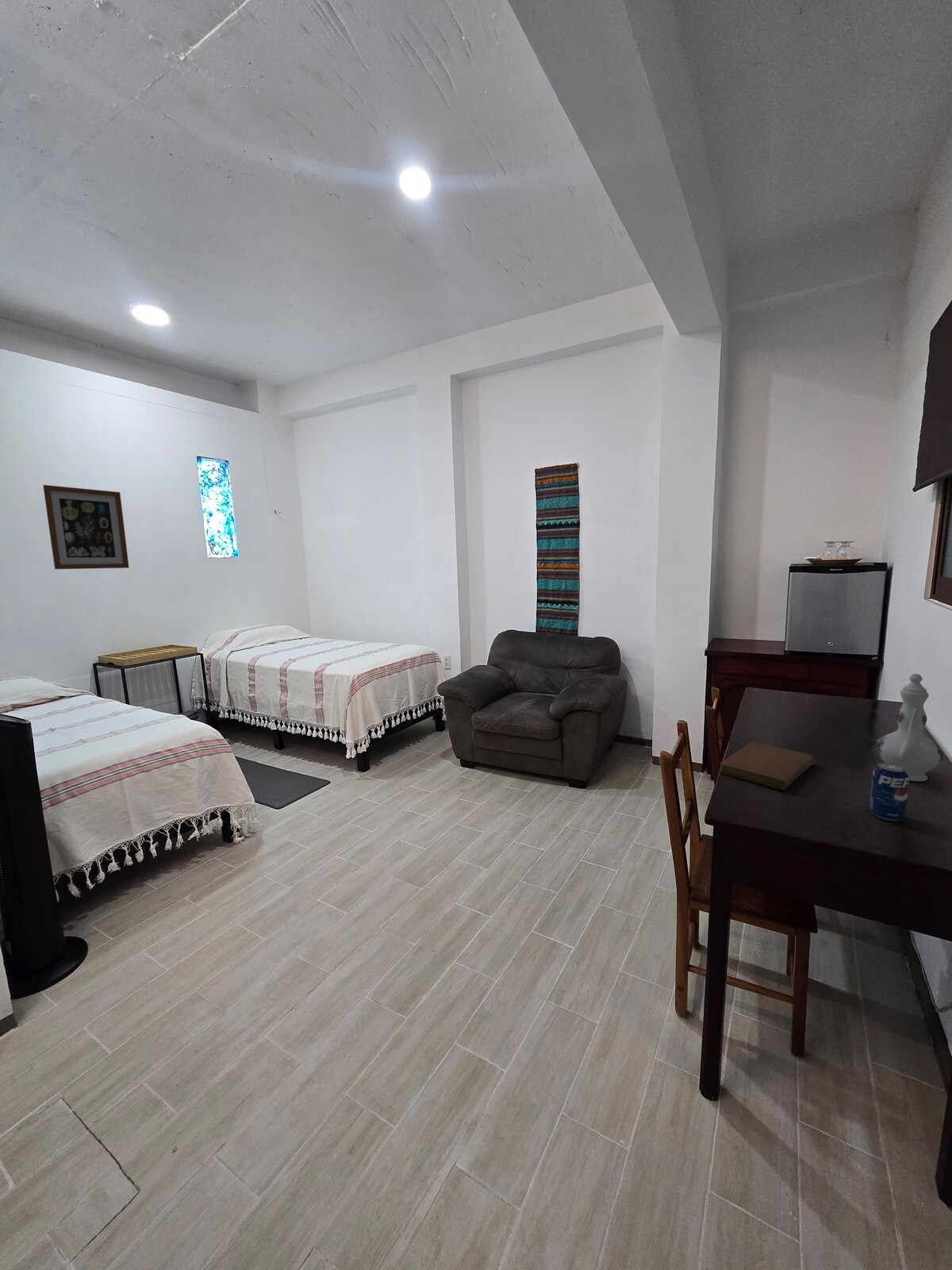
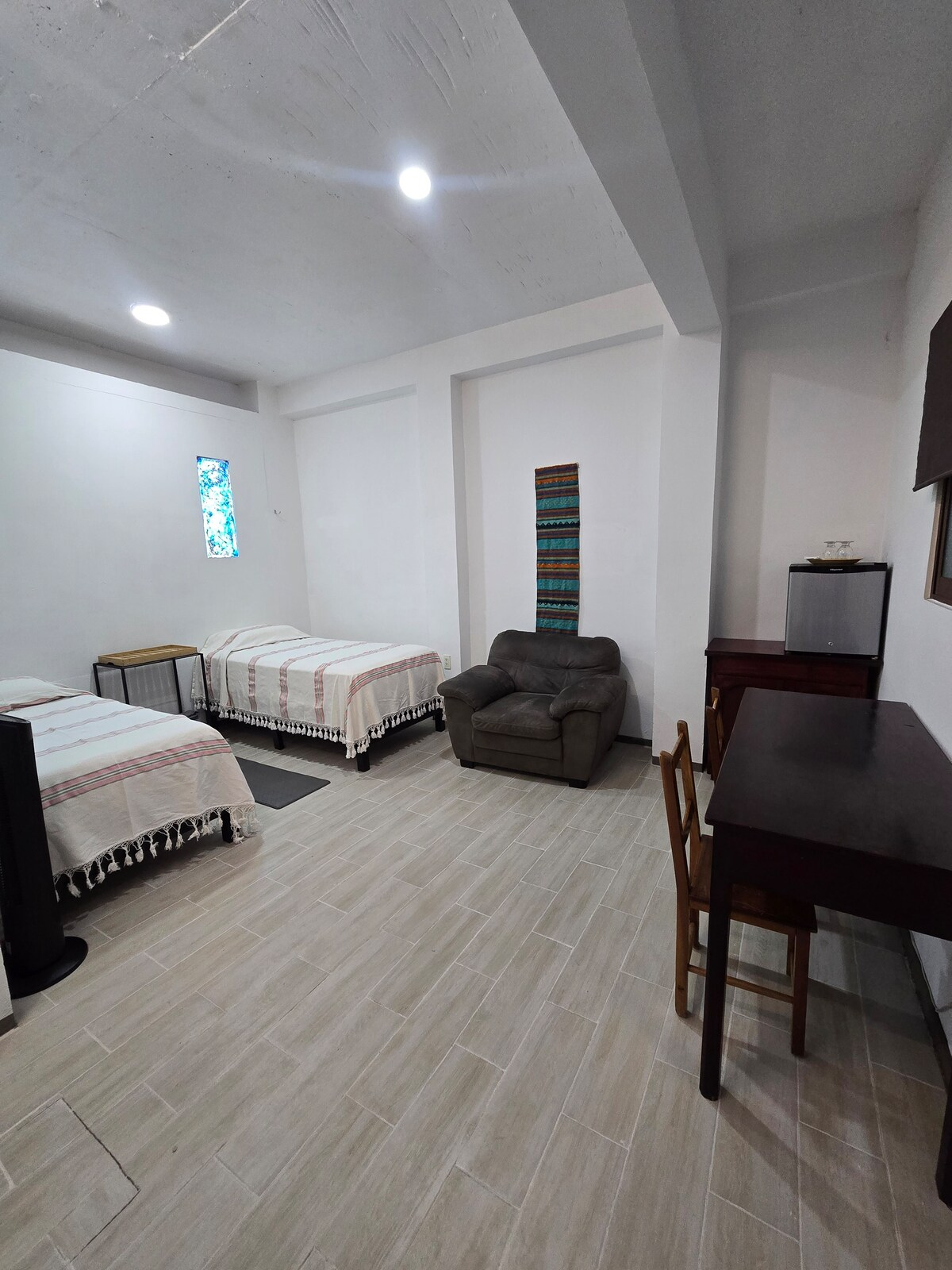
- notebook [719,741,816,791]
- chinaware [875,673,944,782]
- wall art [42,484,129,570]
- beverage can [869,762,909,822]
